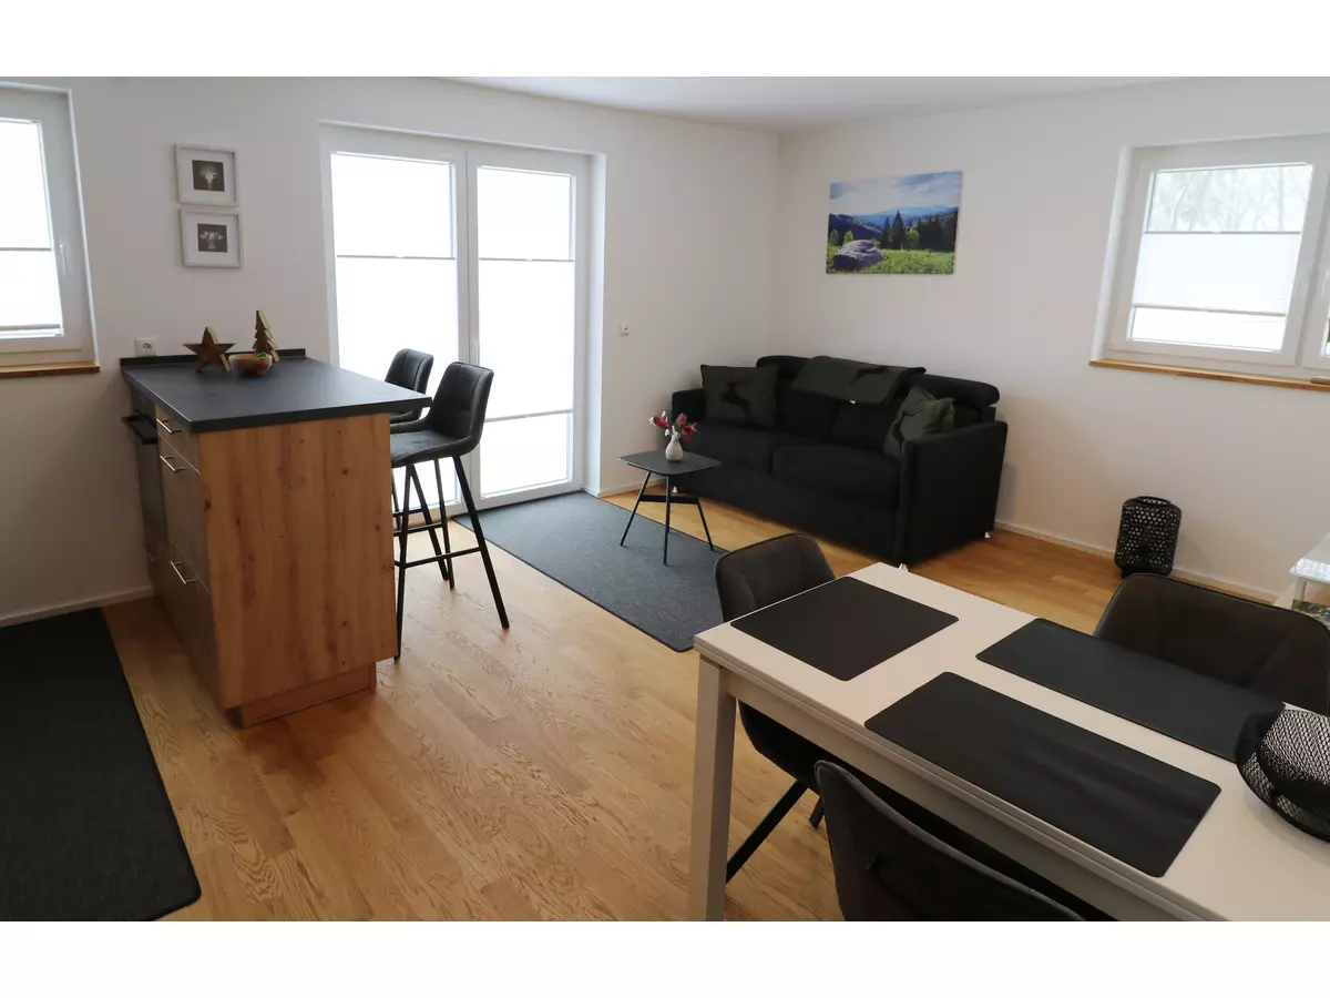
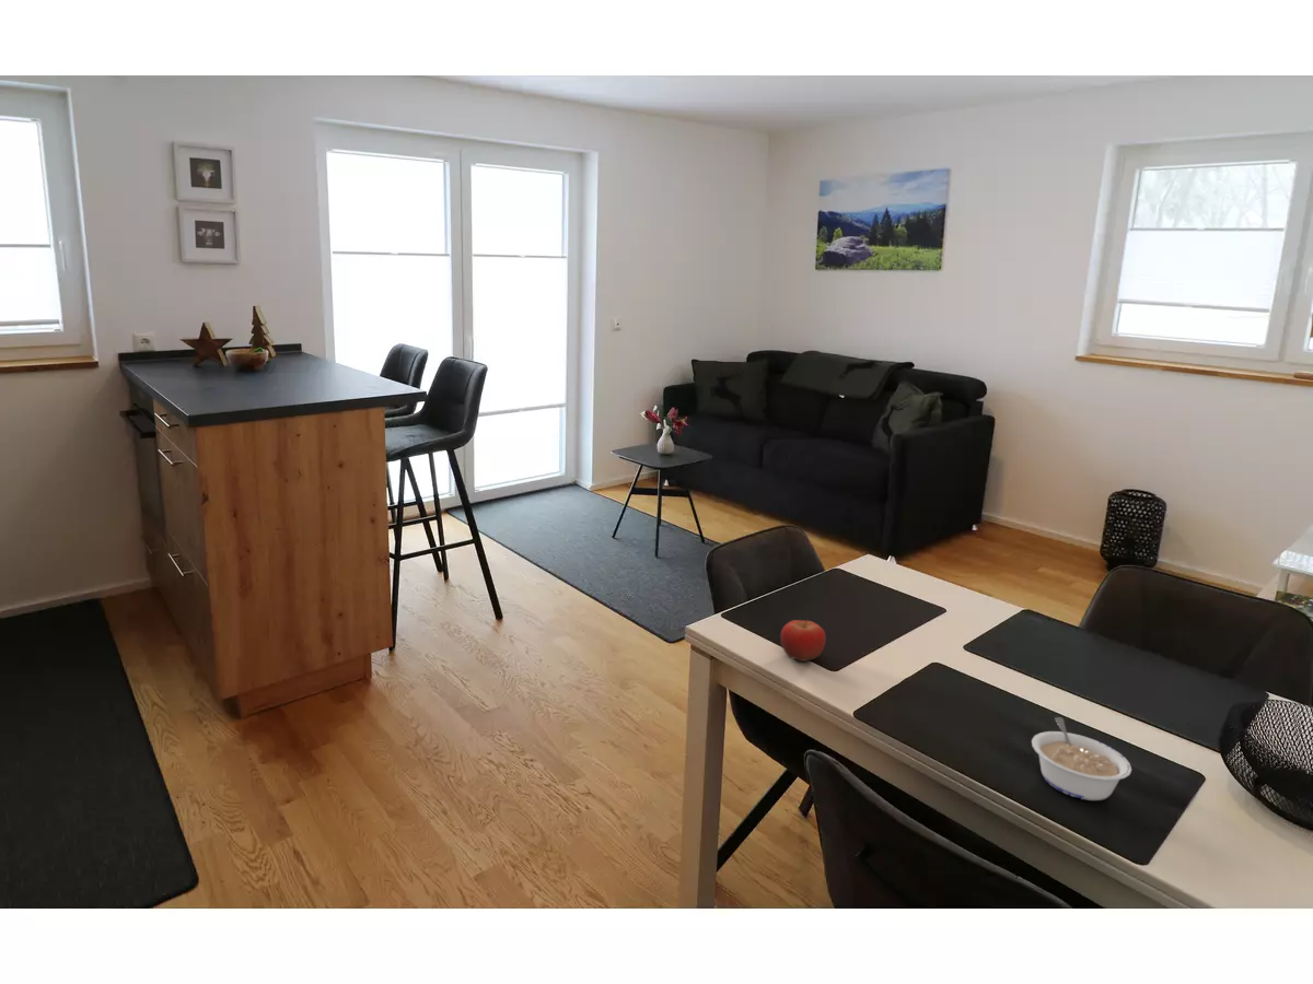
+ legume [1031,716,1132,801]
+ fruit [779,617,827,663]
